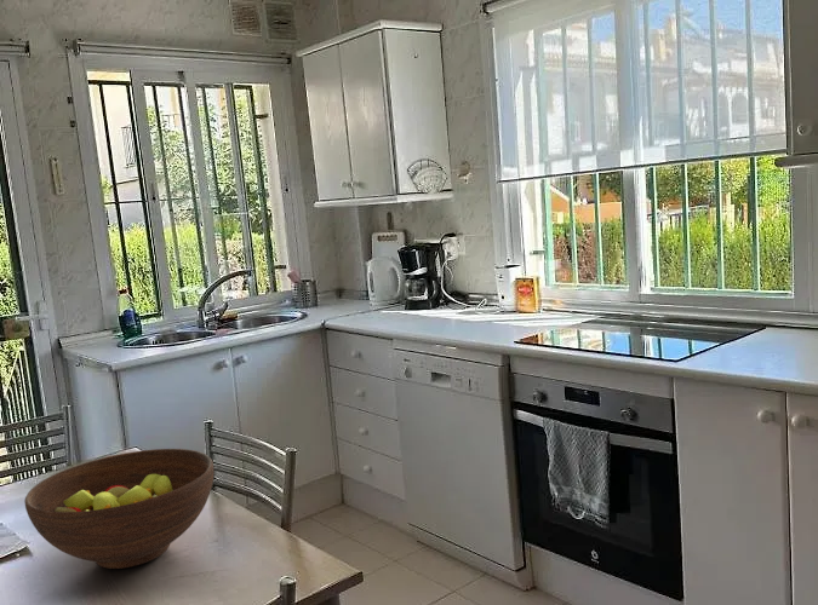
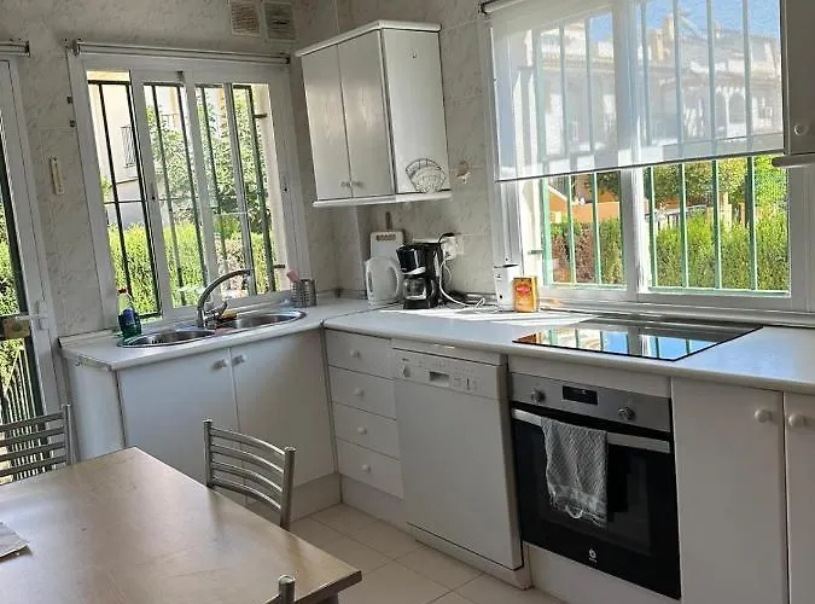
- fruit bowl [23,448,214,570]
